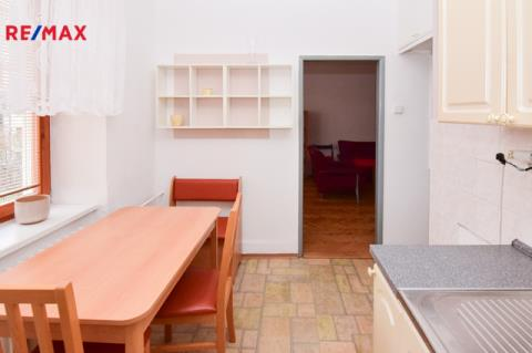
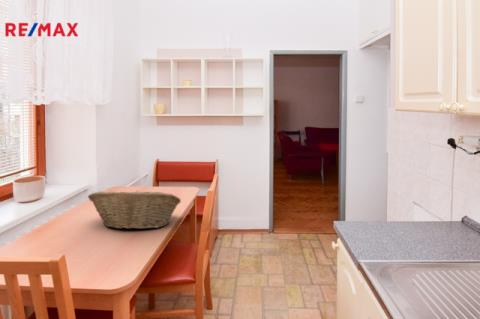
+ fruit basket [87,190,182,230]
